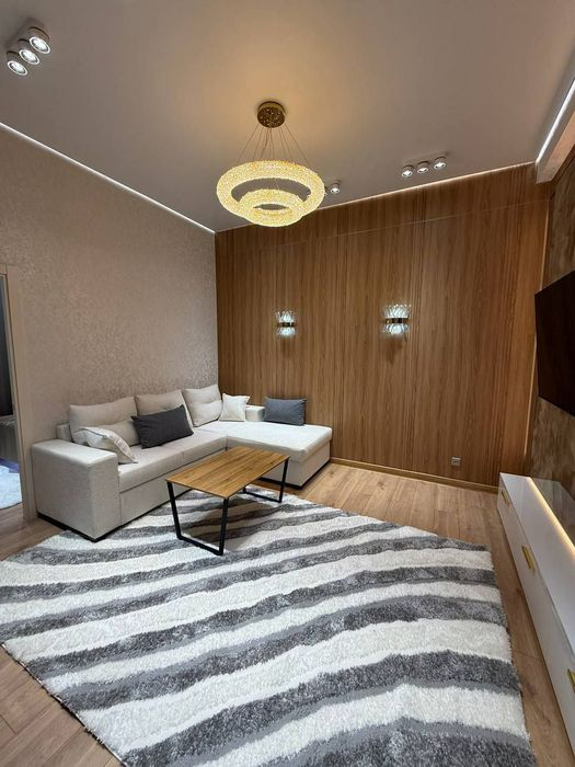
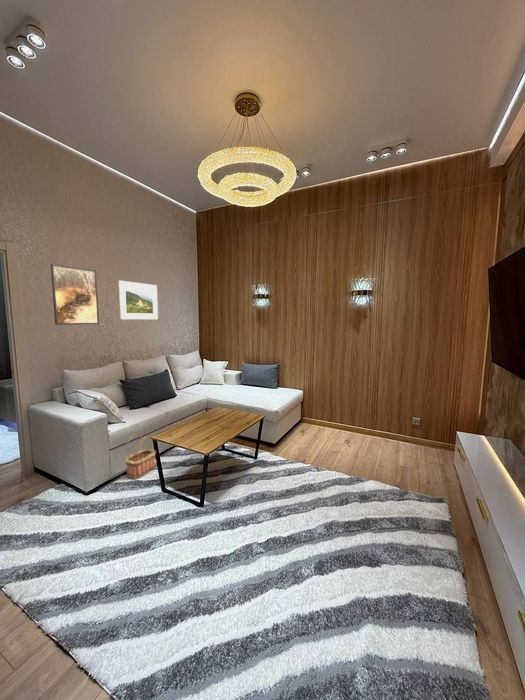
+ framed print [118,280,159,320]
+ basket [124,433,157,480]
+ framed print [50,263,100,326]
